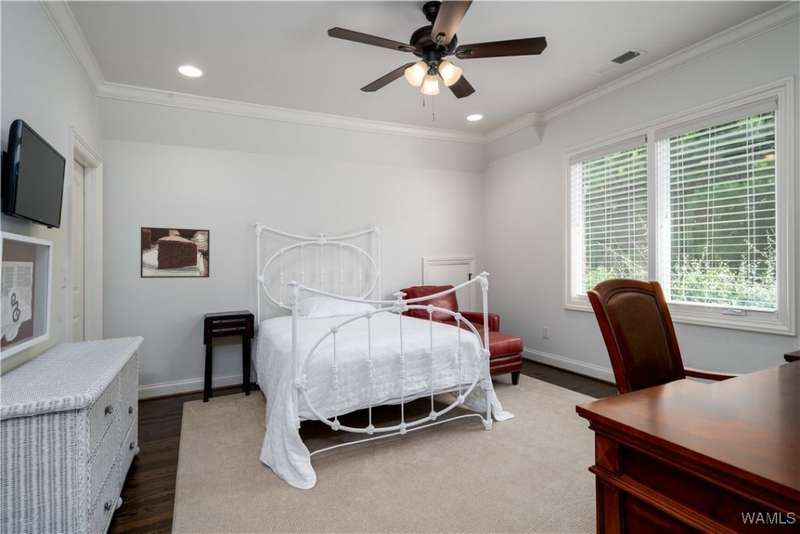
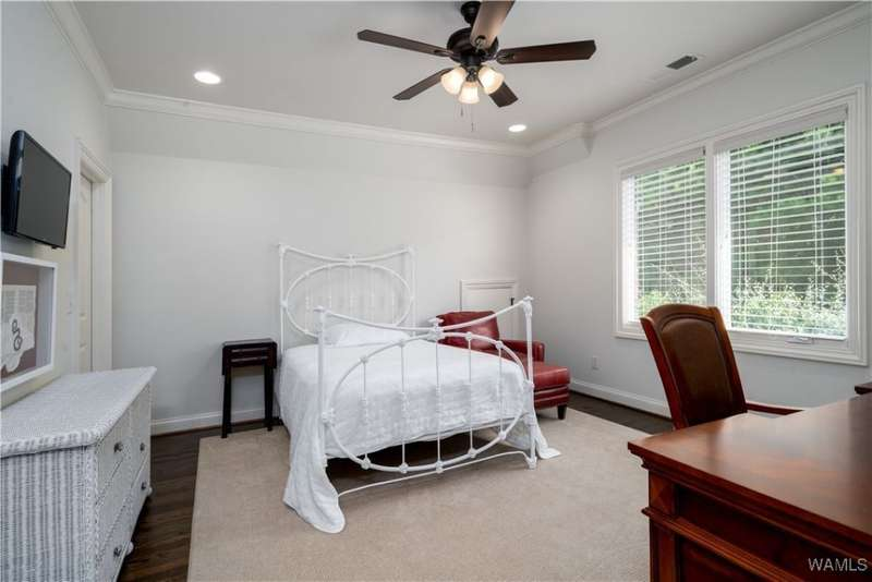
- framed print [139,226,211,279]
